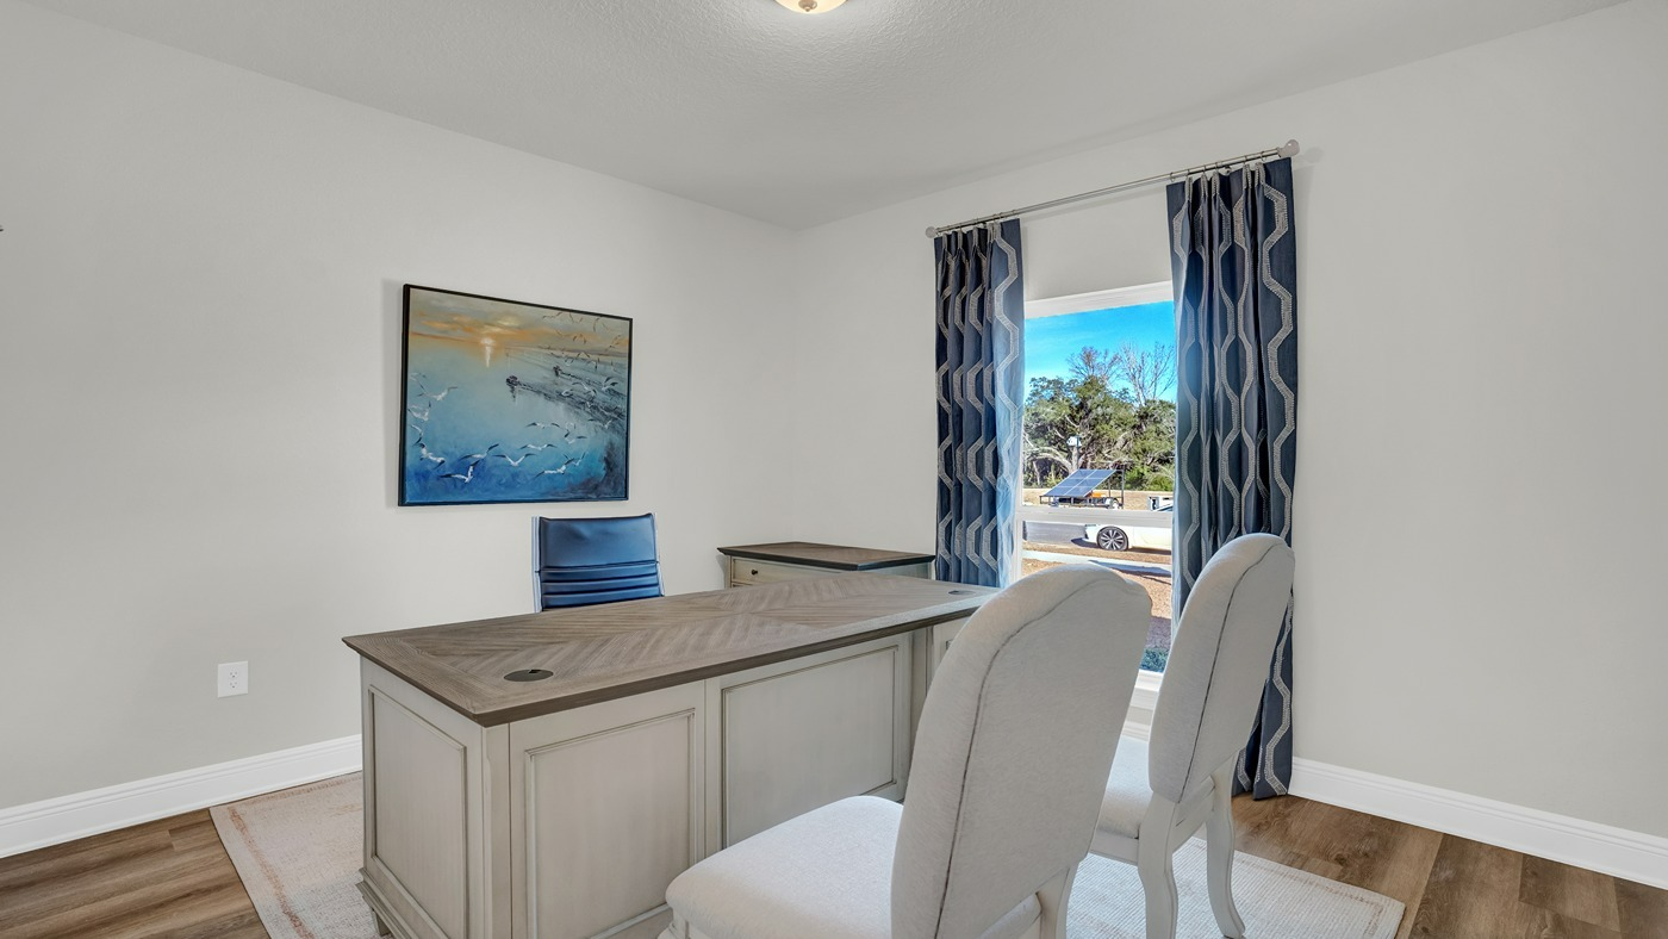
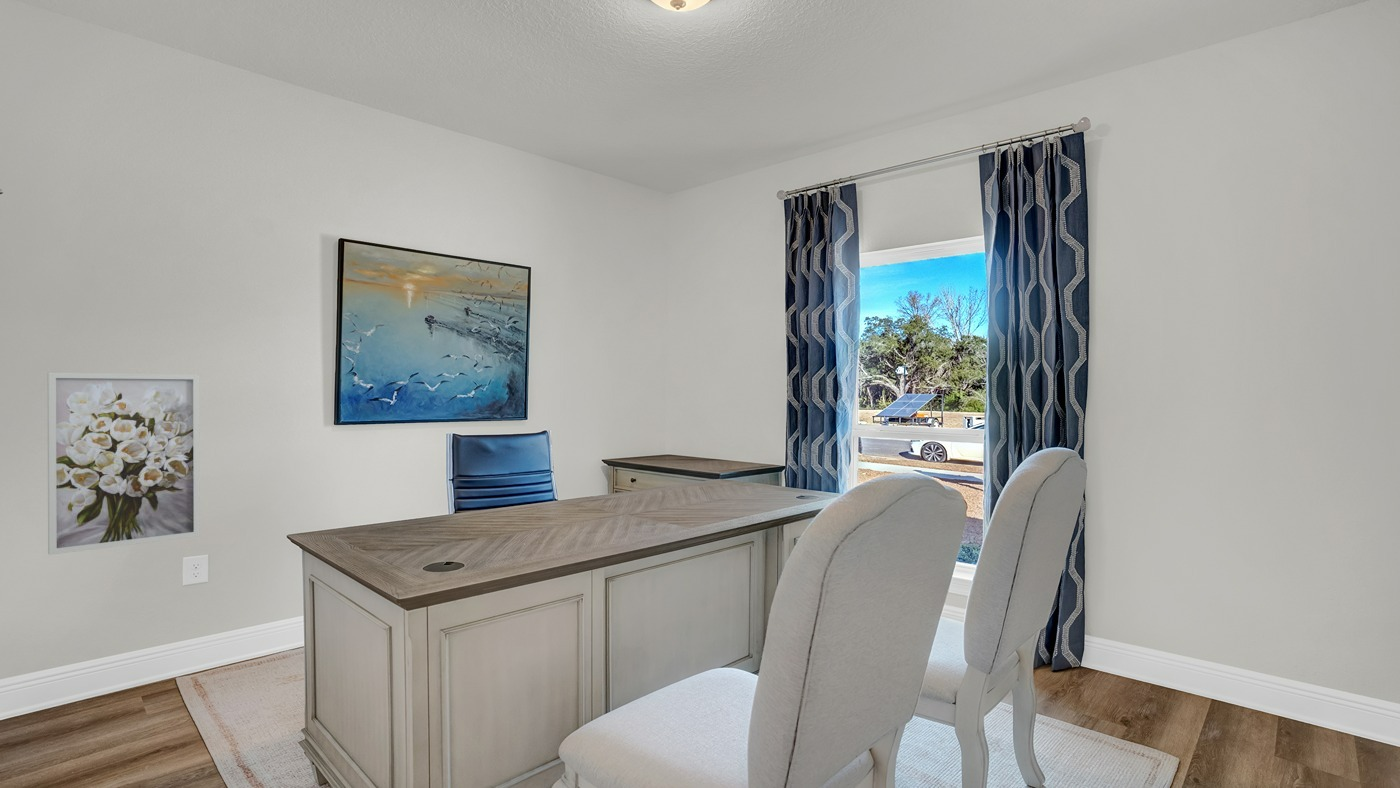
+ wall art [47,371,201,556]
